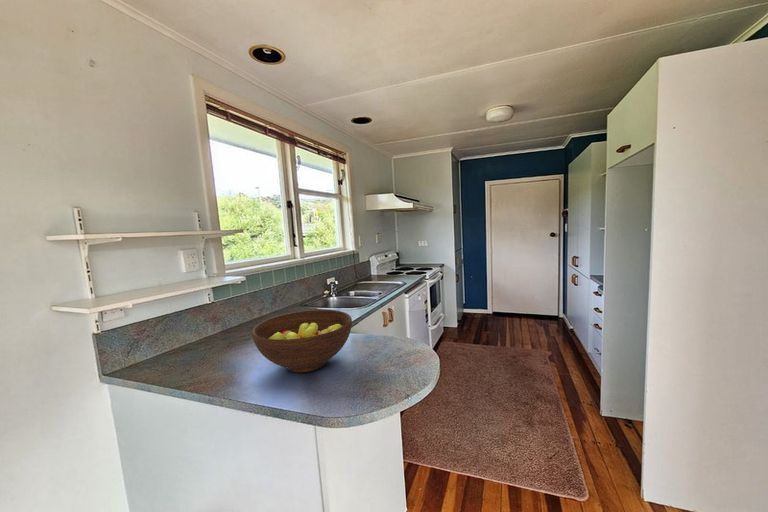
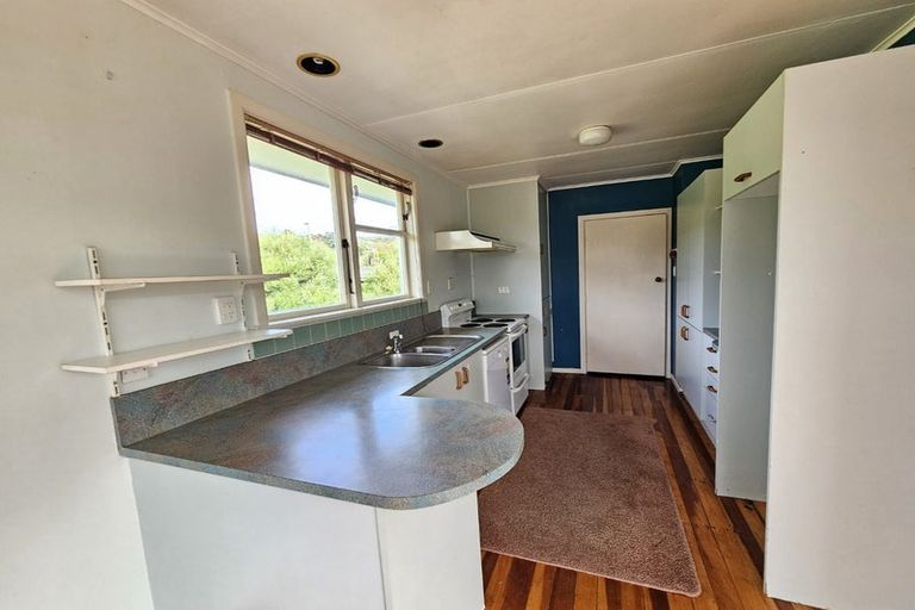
- fruit bowl [251,309,353,373]
